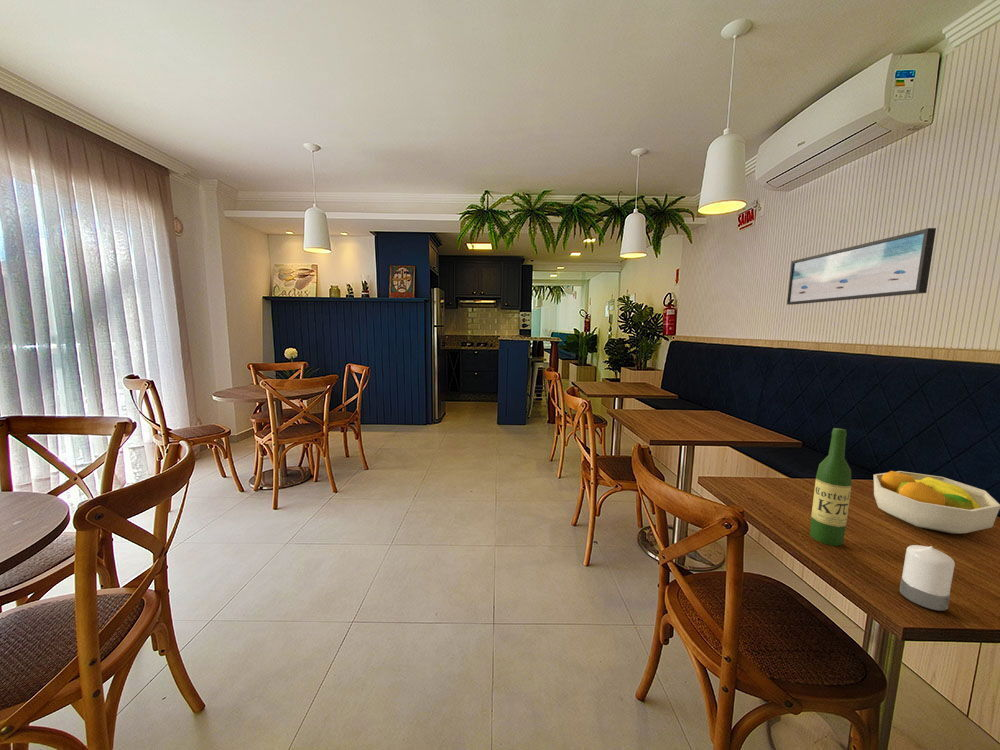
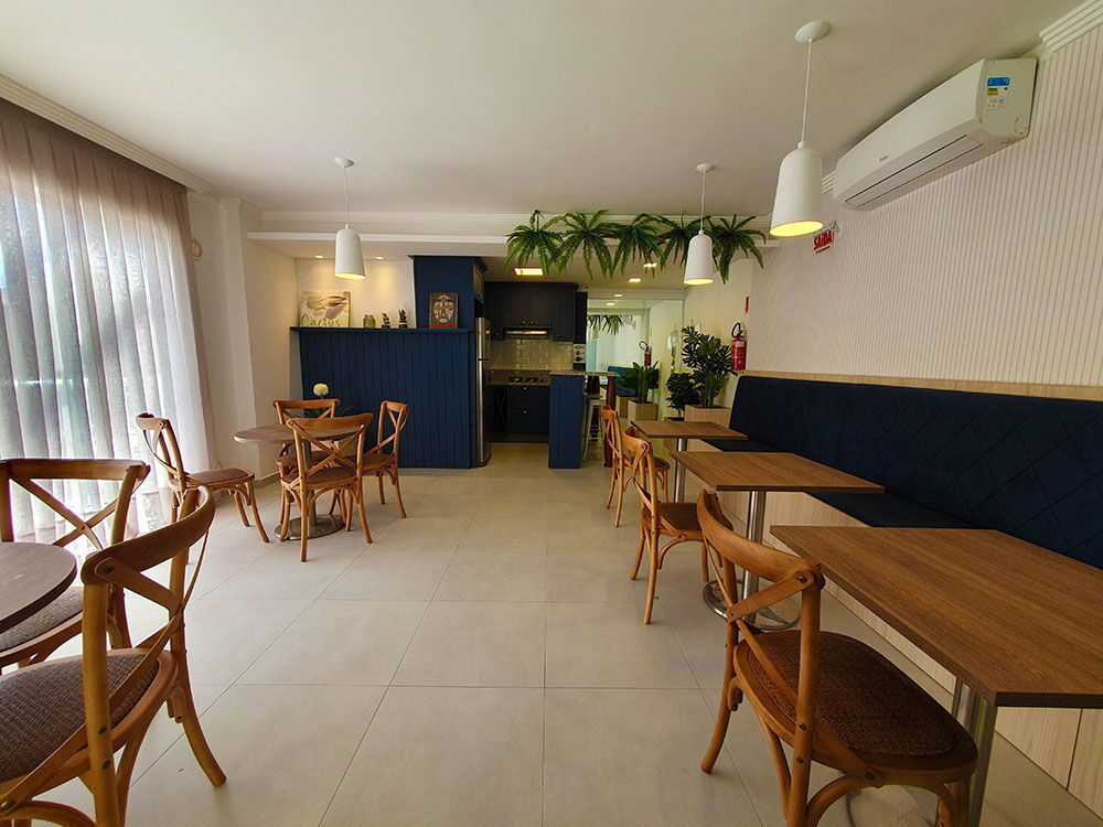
- candle [899,544,956,612]
- wall art [786,227,937,306]
- fruit bowl [873,470,1000,535]
- wine bottle [809,427,852,547]
